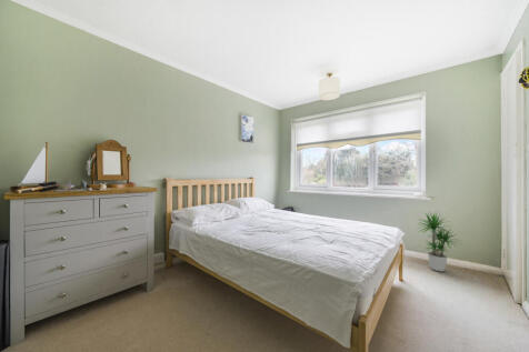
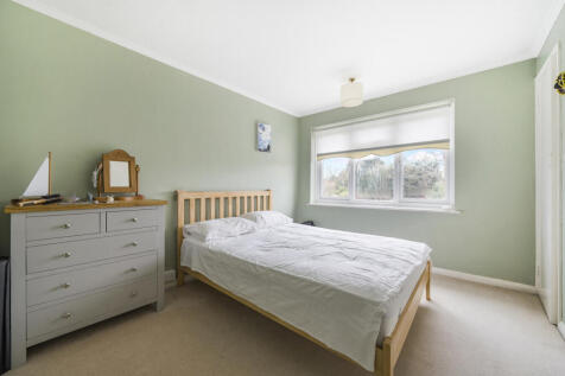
- potted plant [416,212,462,272]
